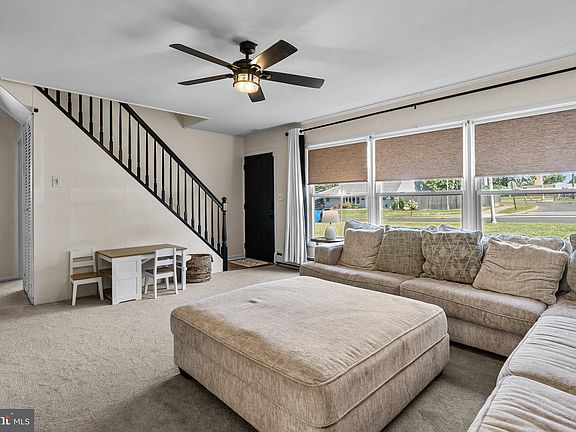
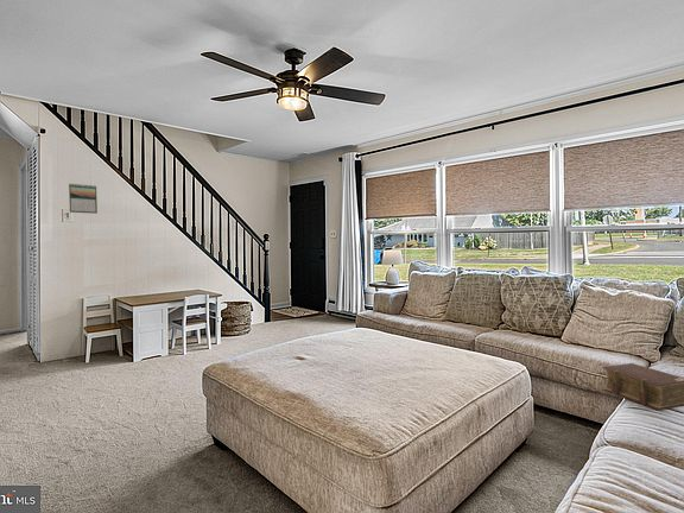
+ bible [601,362,684,411]
+ calendar [68,183,99,215]
